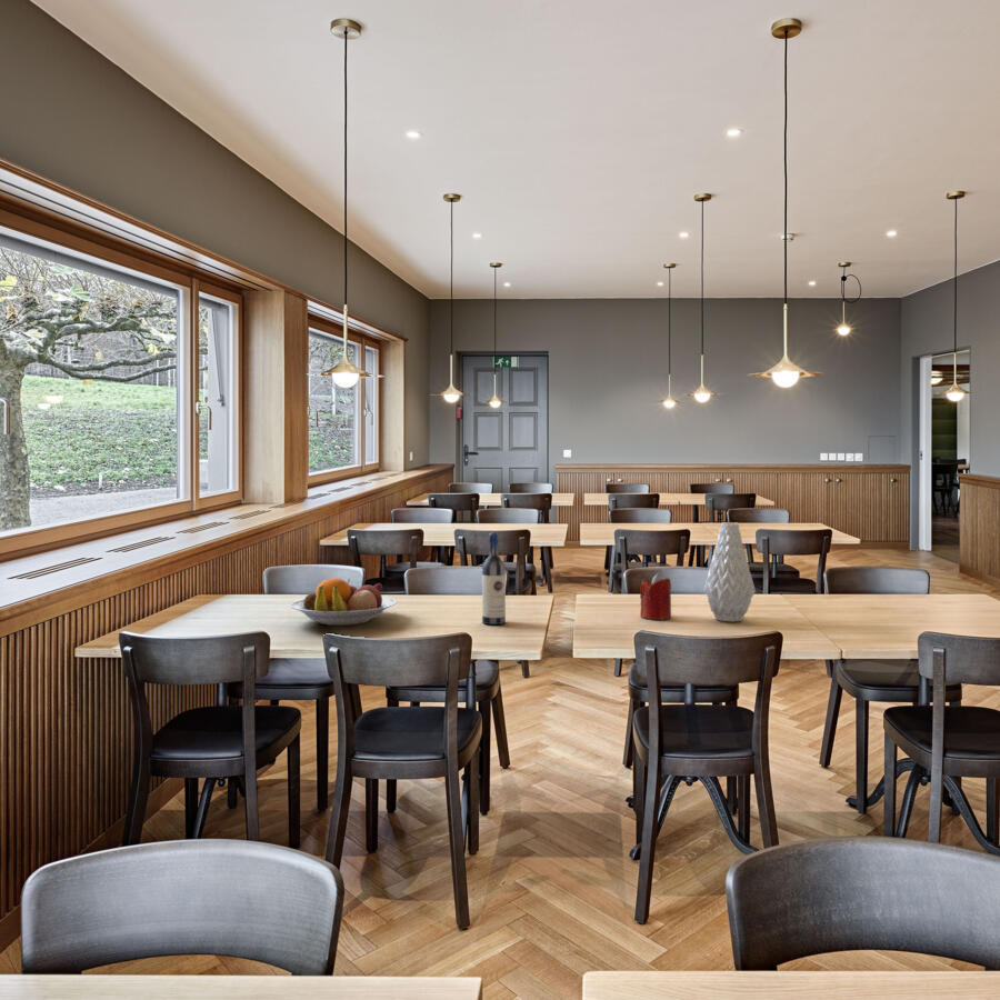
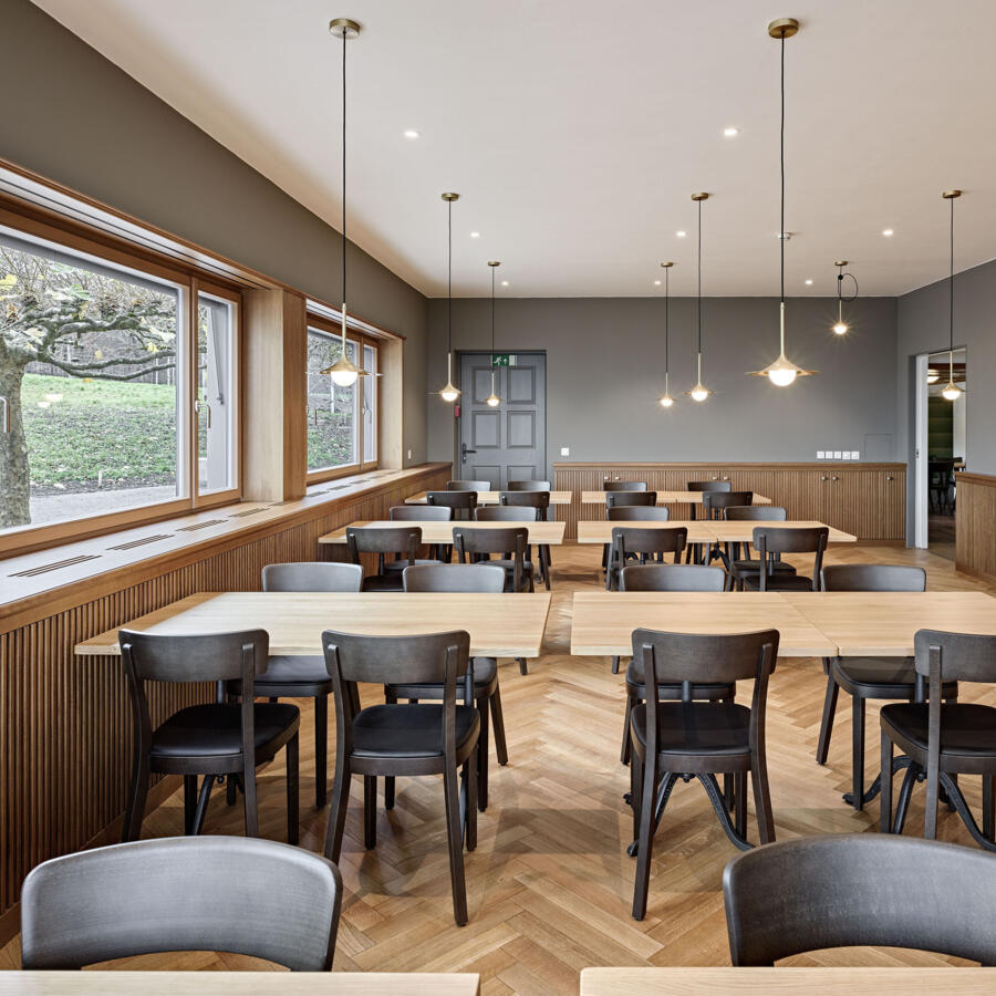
- vase [703,521,757,623]
- wine bottle [481,531,507,626]
- fruit bowl [289,577,397,627]
- candle [639,573,672,621]
